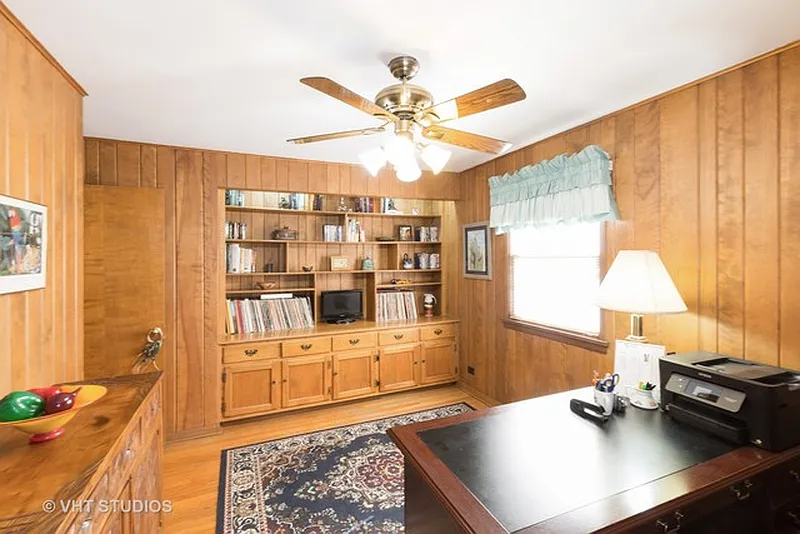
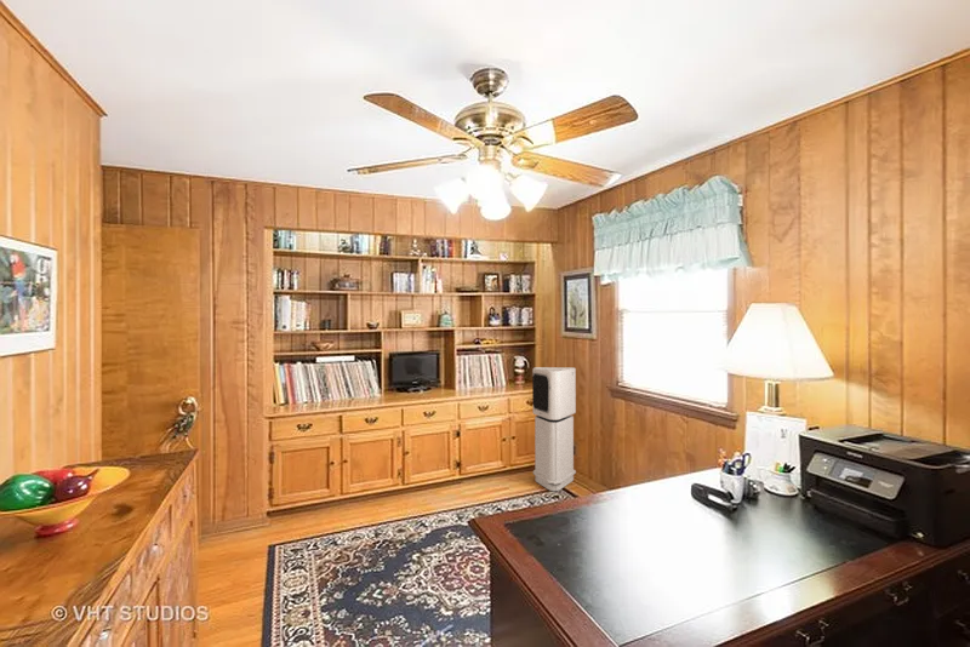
+ air purifier [531,366,577,492]
